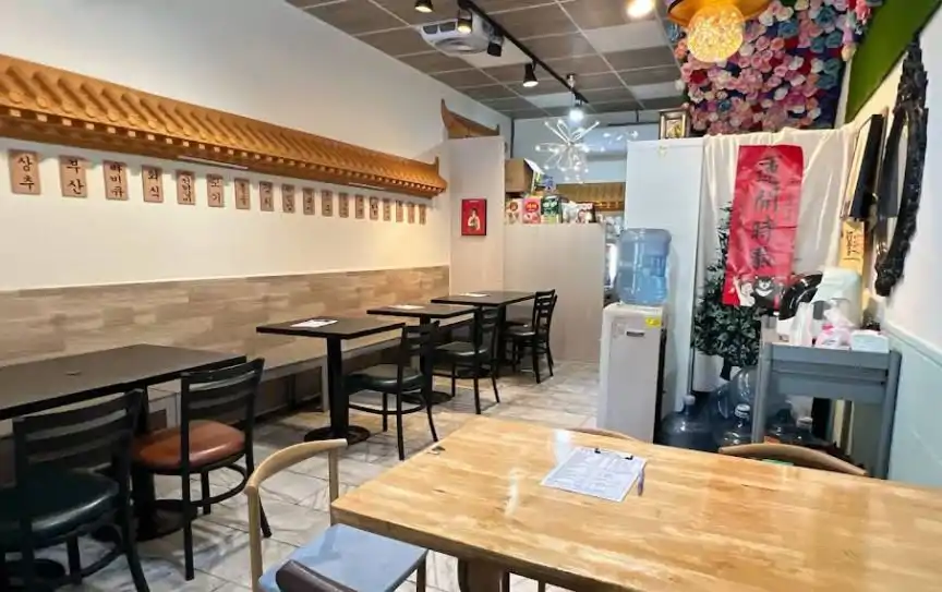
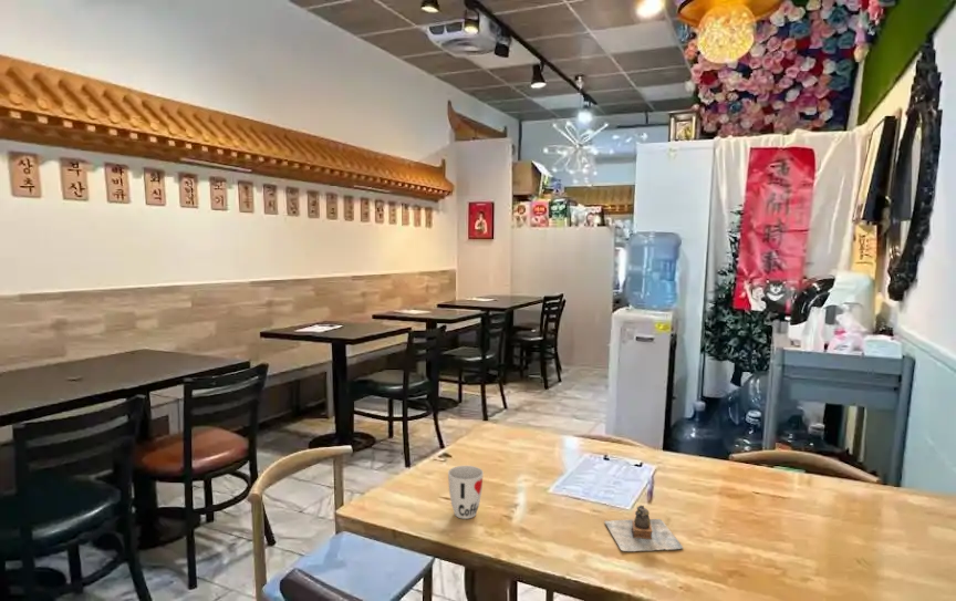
+ cup [447,465,485,520]
+ teapot [603,505,684,552]
